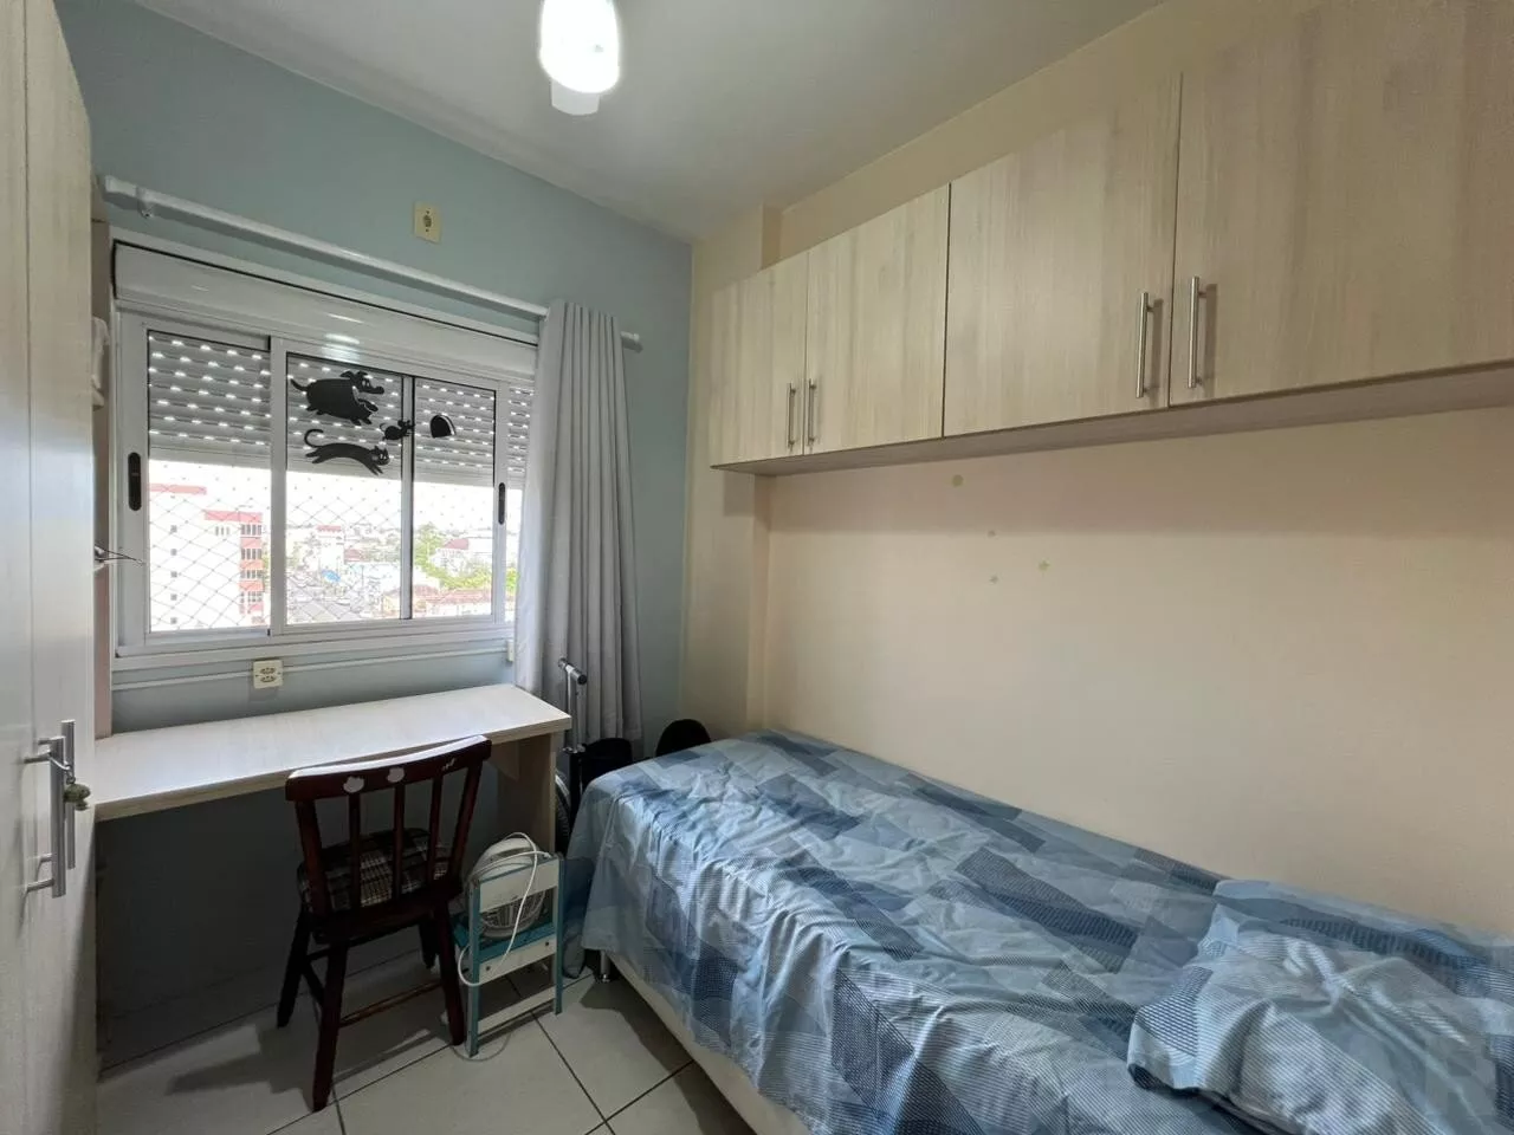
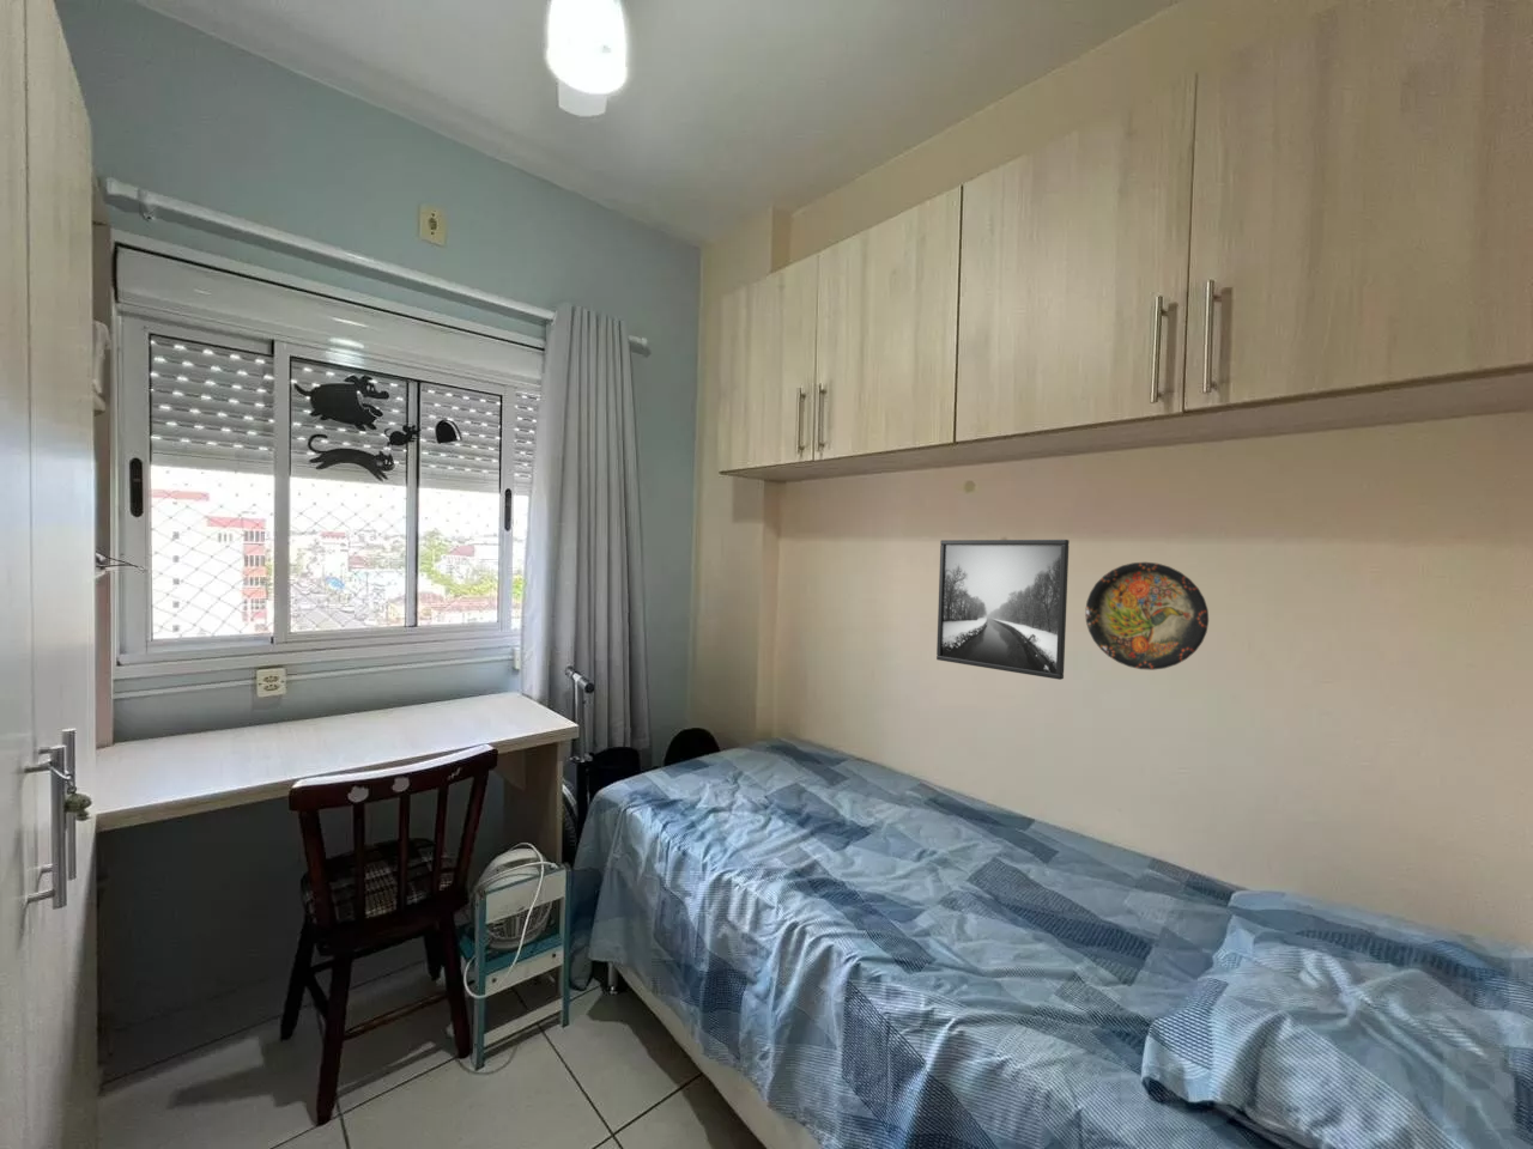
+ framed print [935,538,1071,681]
+ decorative plate [1084,561,1210,671]
